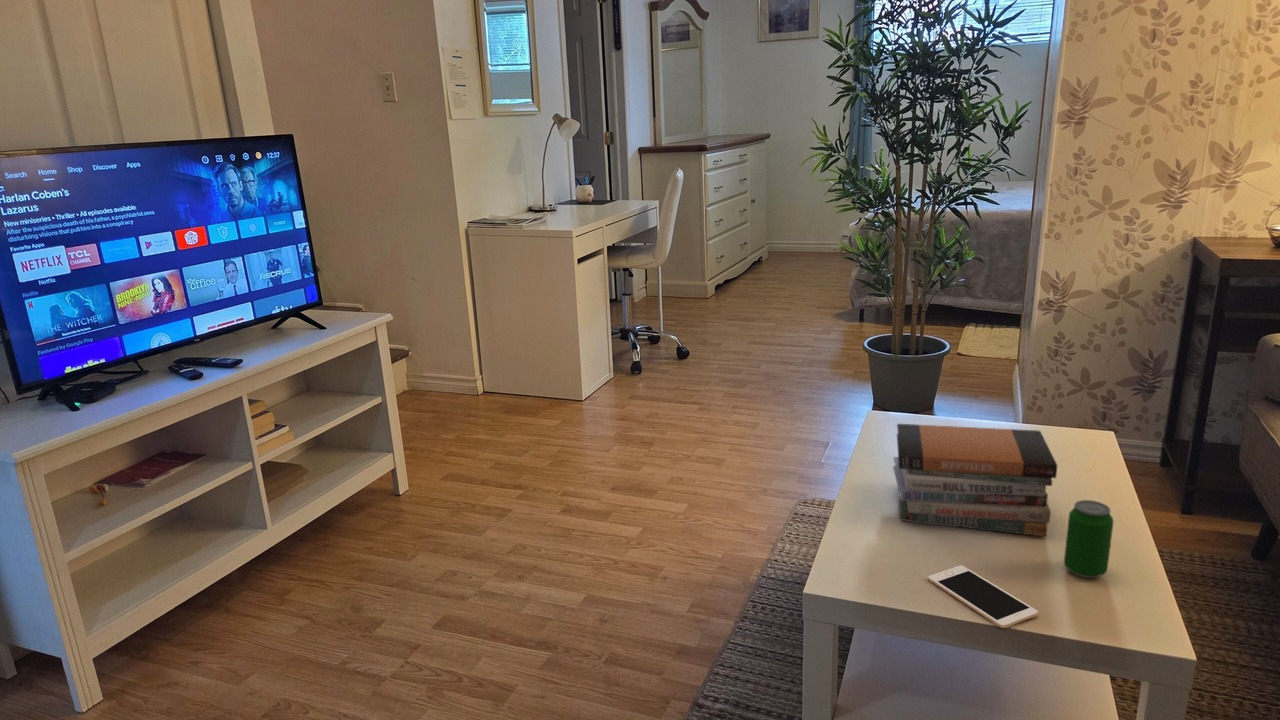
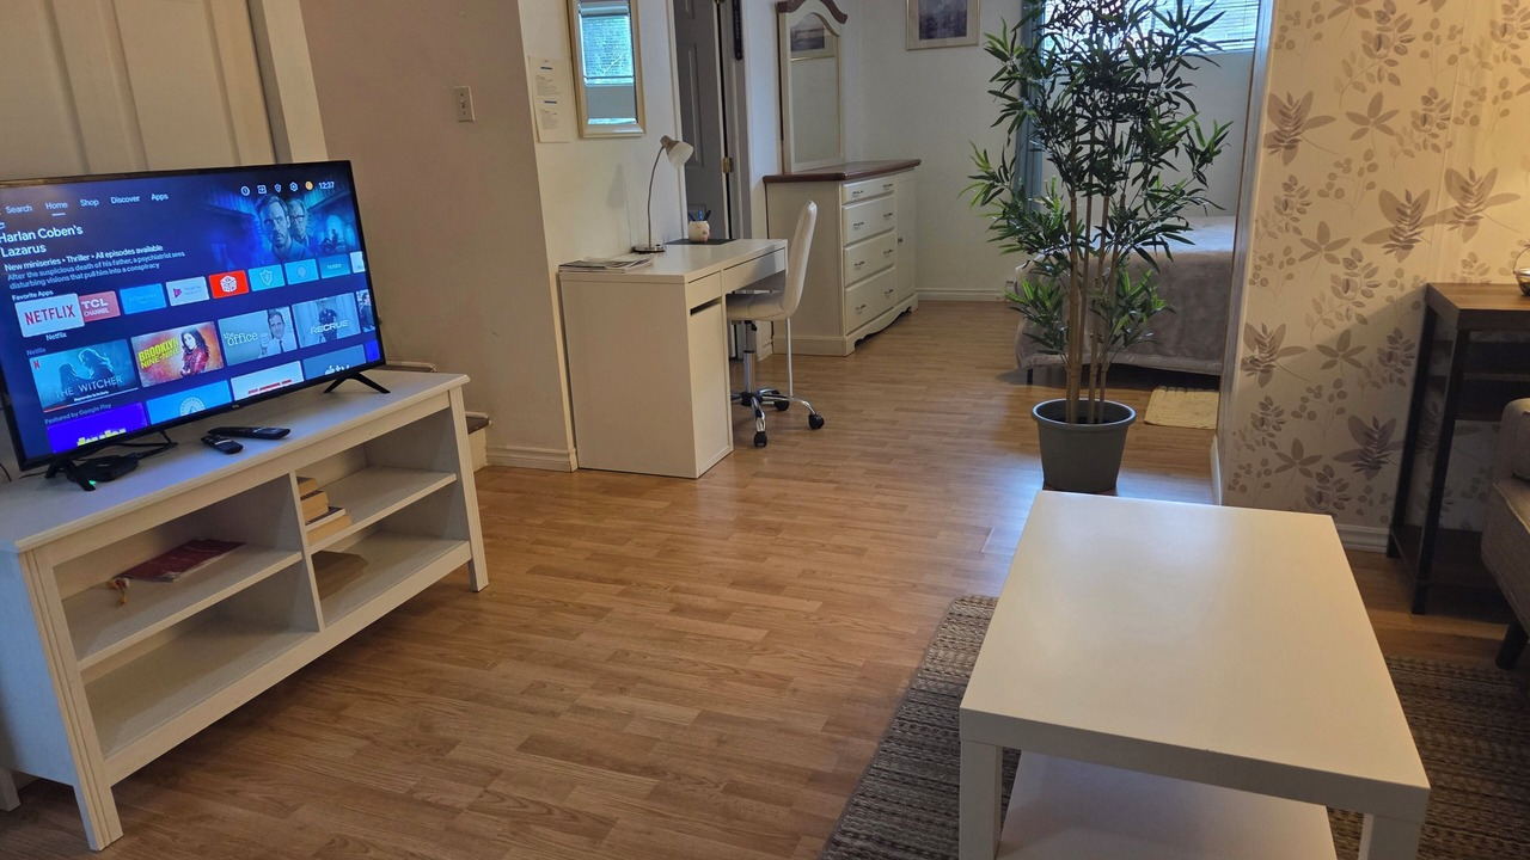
- book stack [892,423,1058,537]
- beverage can [1063,499,1115,579]
- cell phone [927,564,1039,629]
